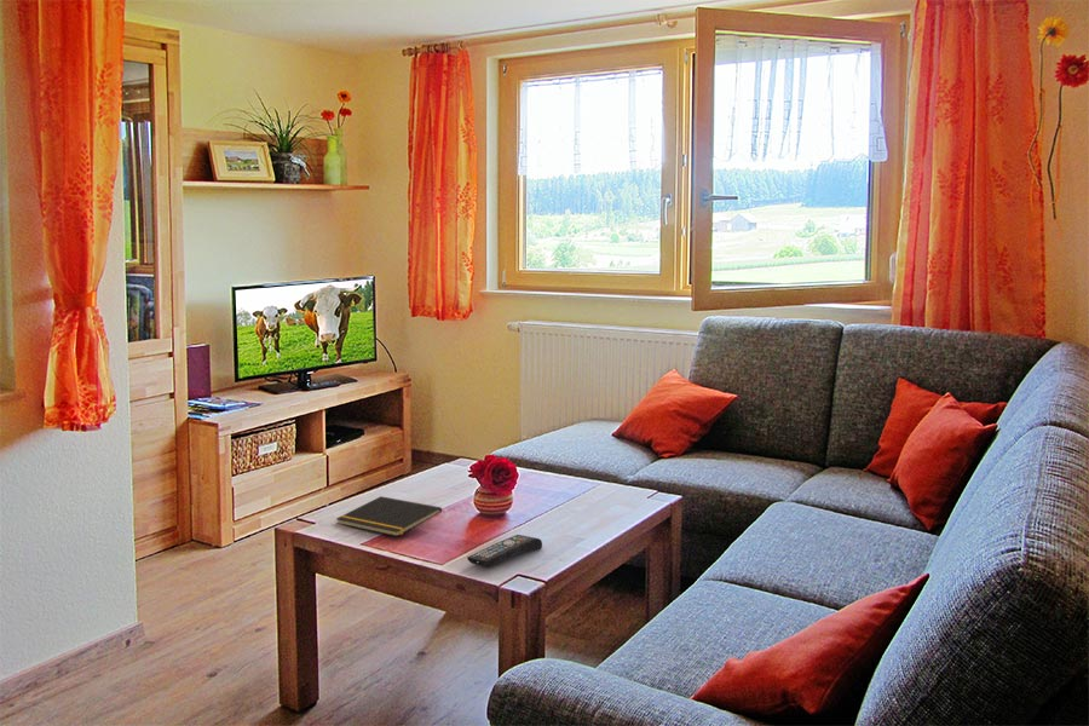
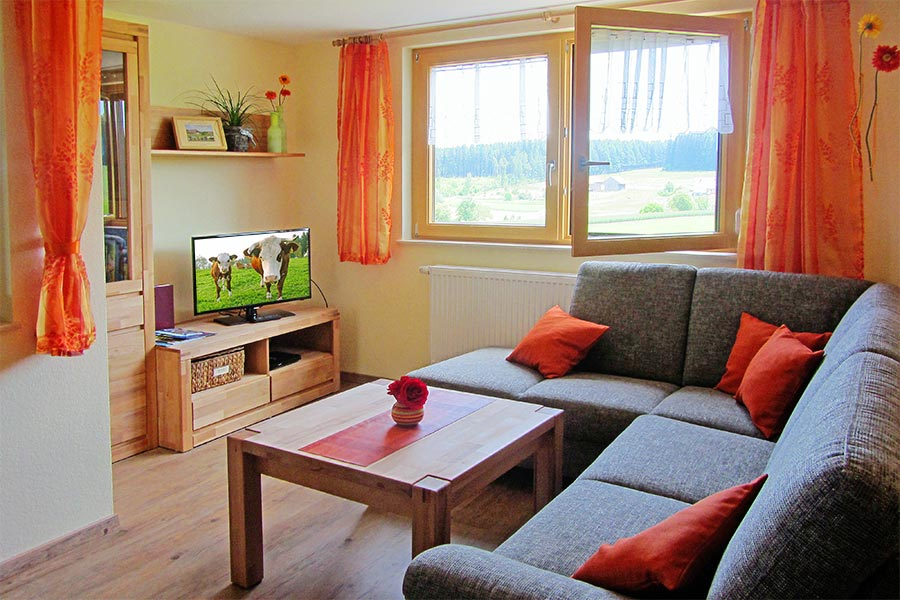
- remote control [466,534,543,567]
- notepad [335,495,443,537]
